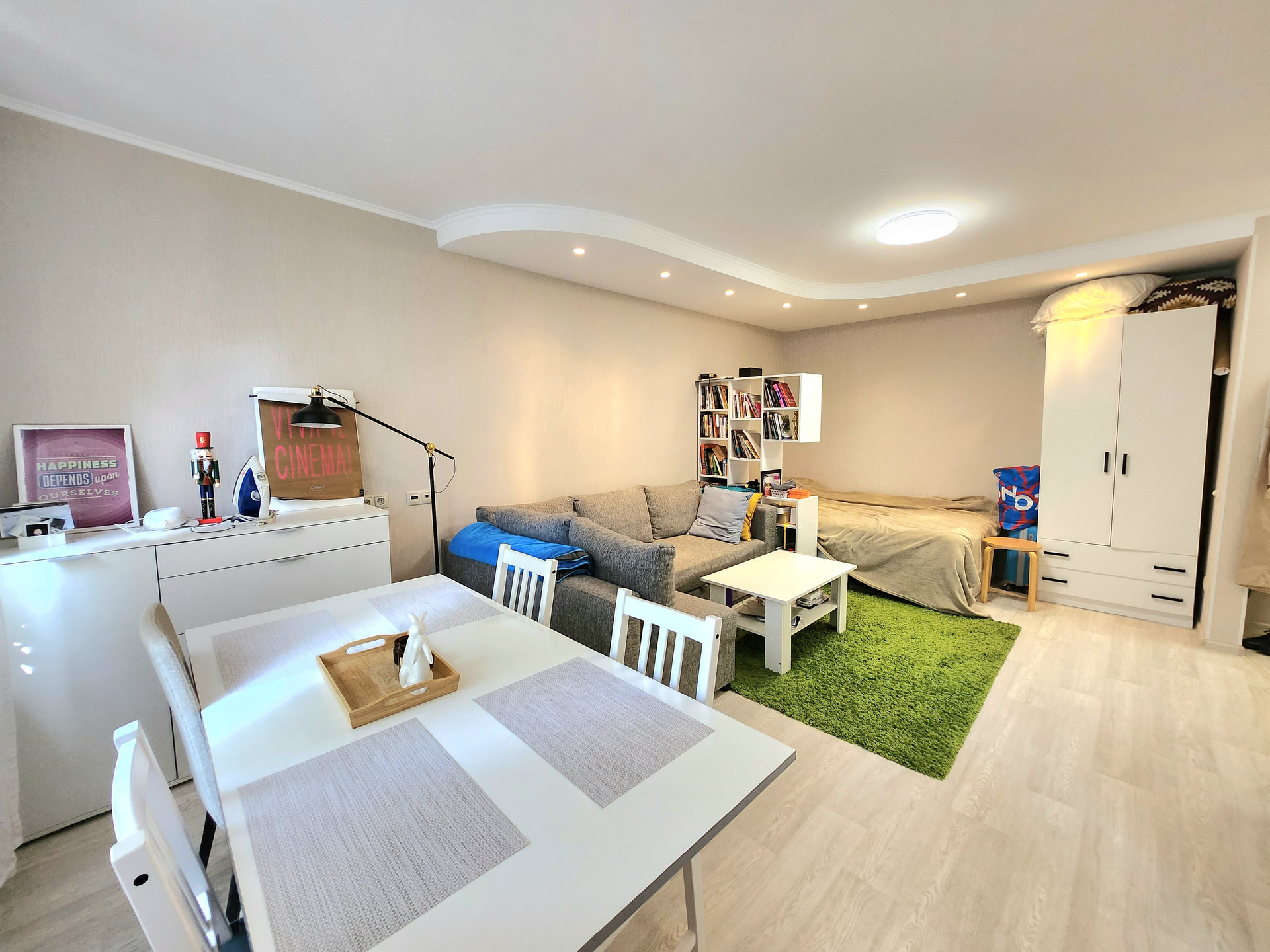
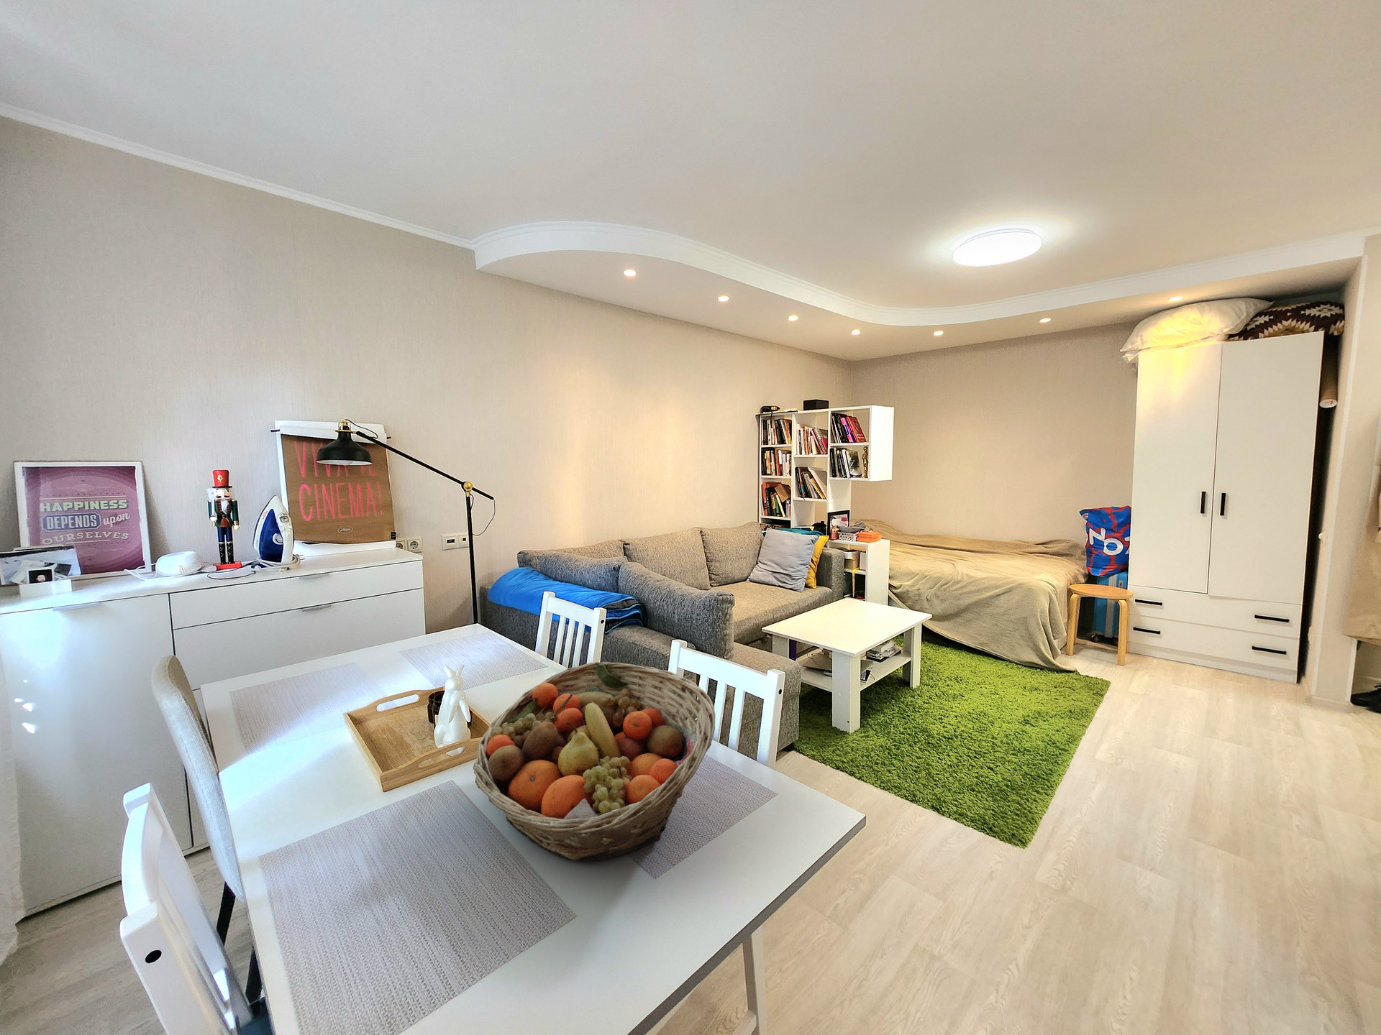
+ fruit basket [473,661,716,862]
